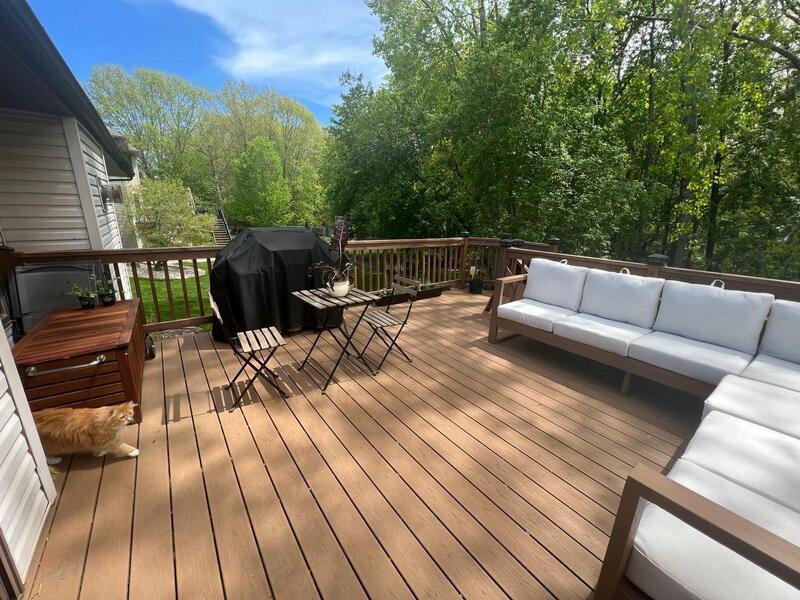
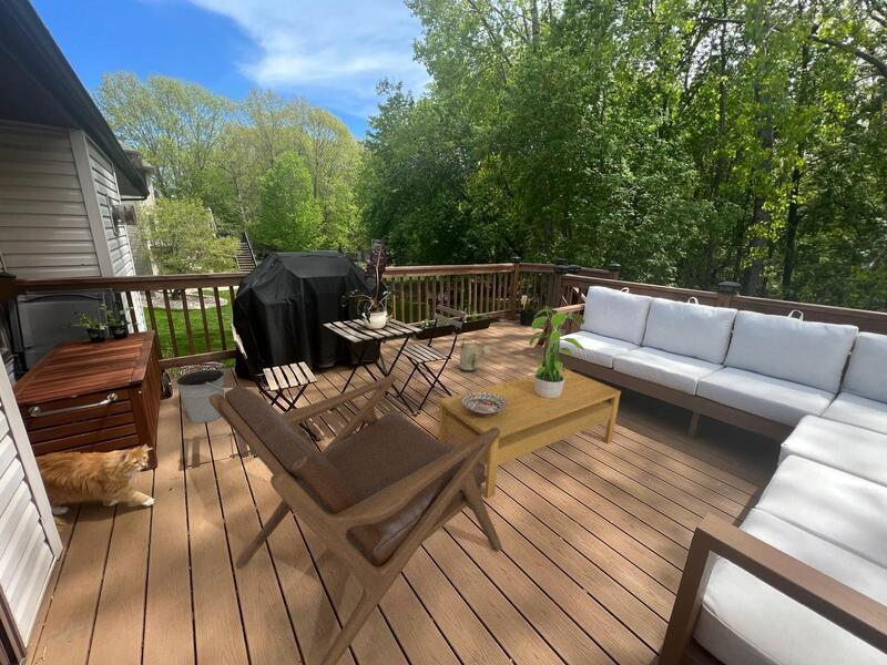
+ potted plant [524,304,587,398]
+ coffee table [438,367,622,500]
+ bucket [175,368,230,423]
+ lounge chair [208,374,503,665]
+ decorative bowl [461,392,507,417]
+ watering can [459,335,491,374]
